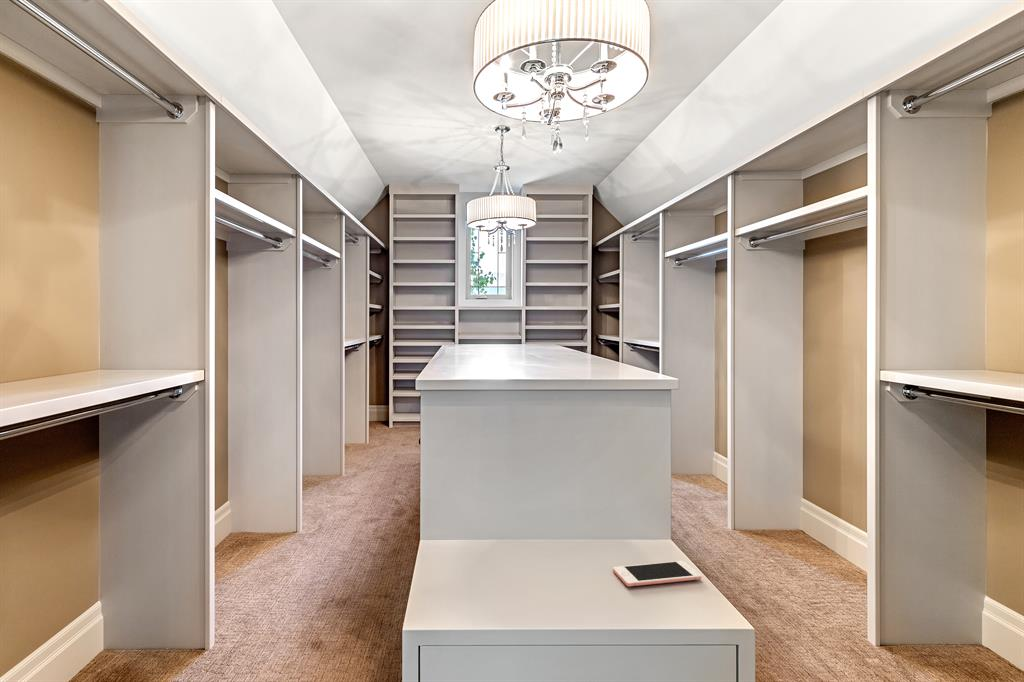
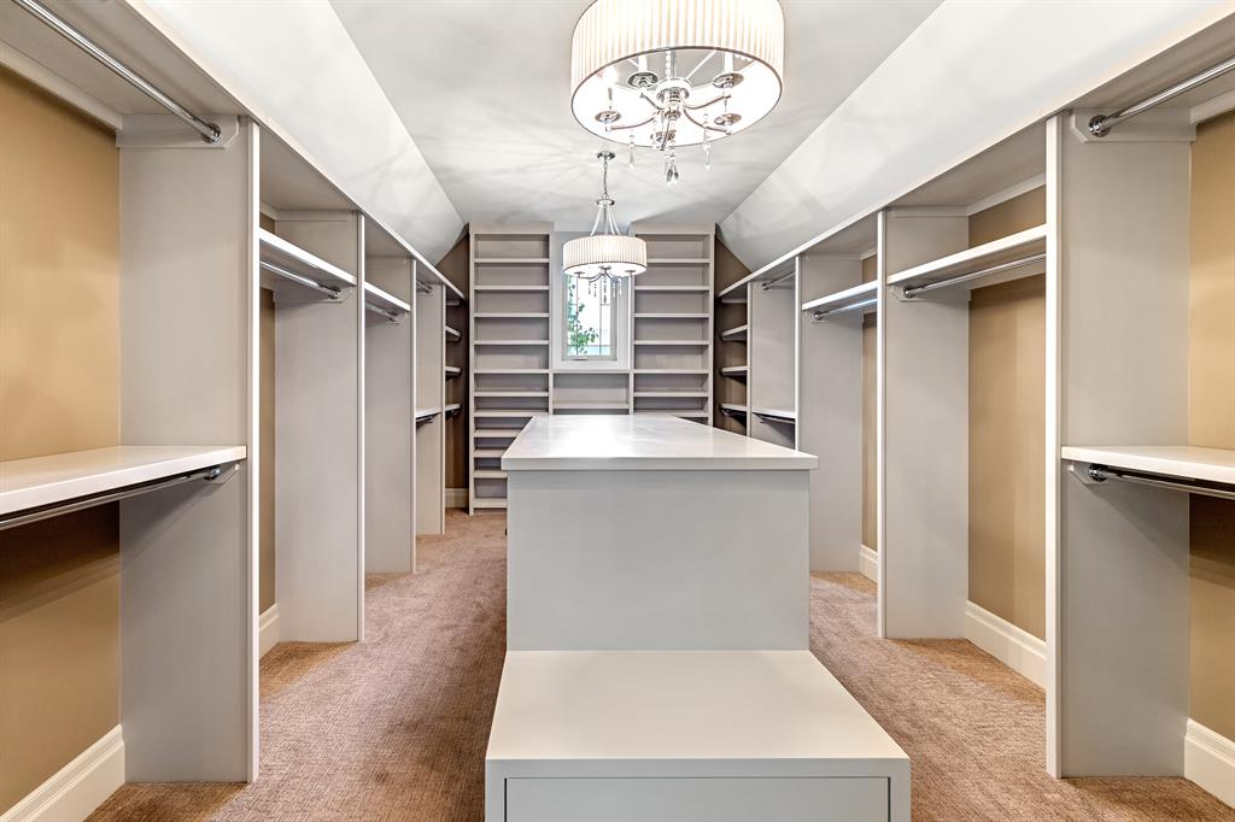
- cell phone [612,560,702,587]
